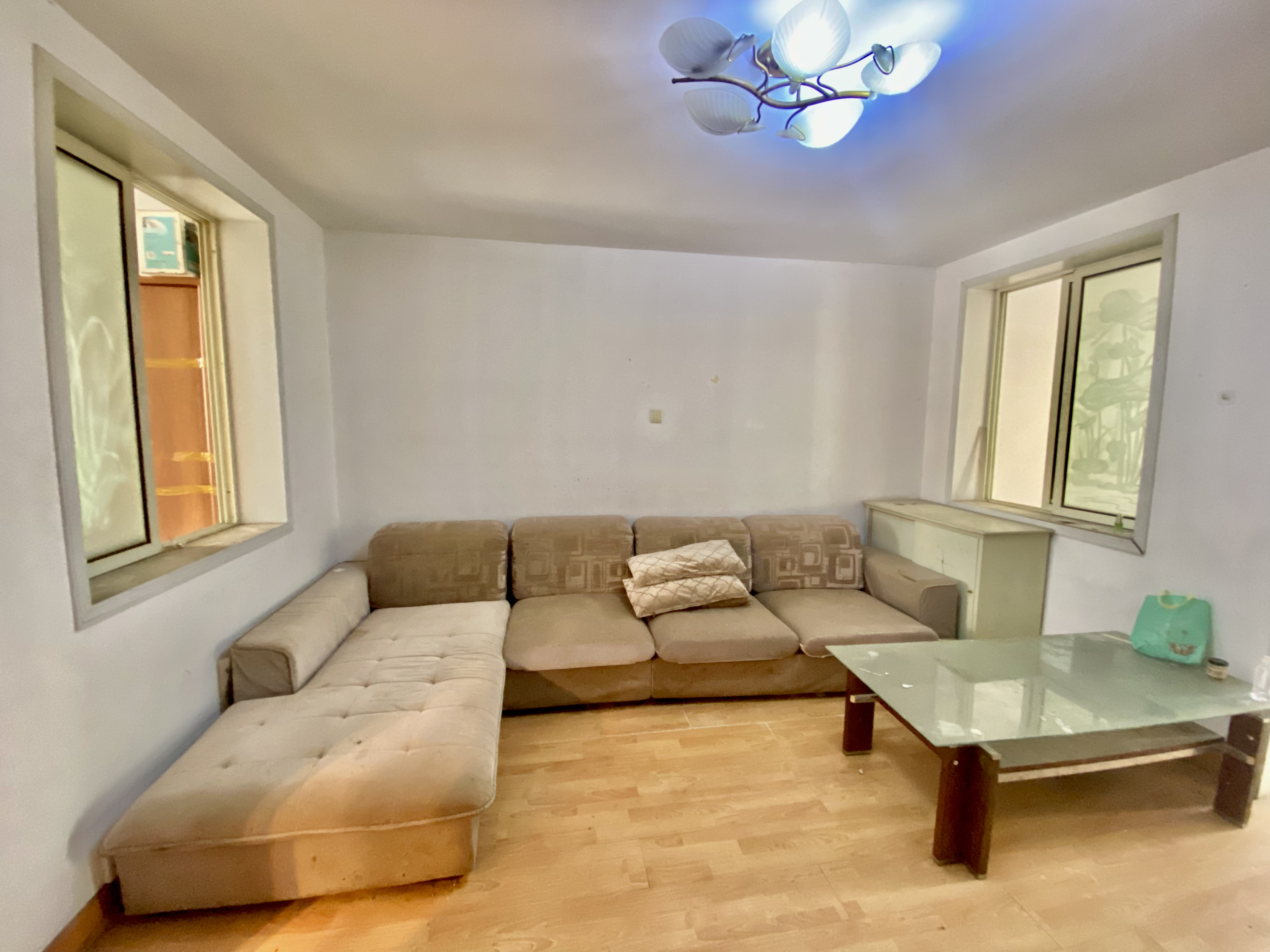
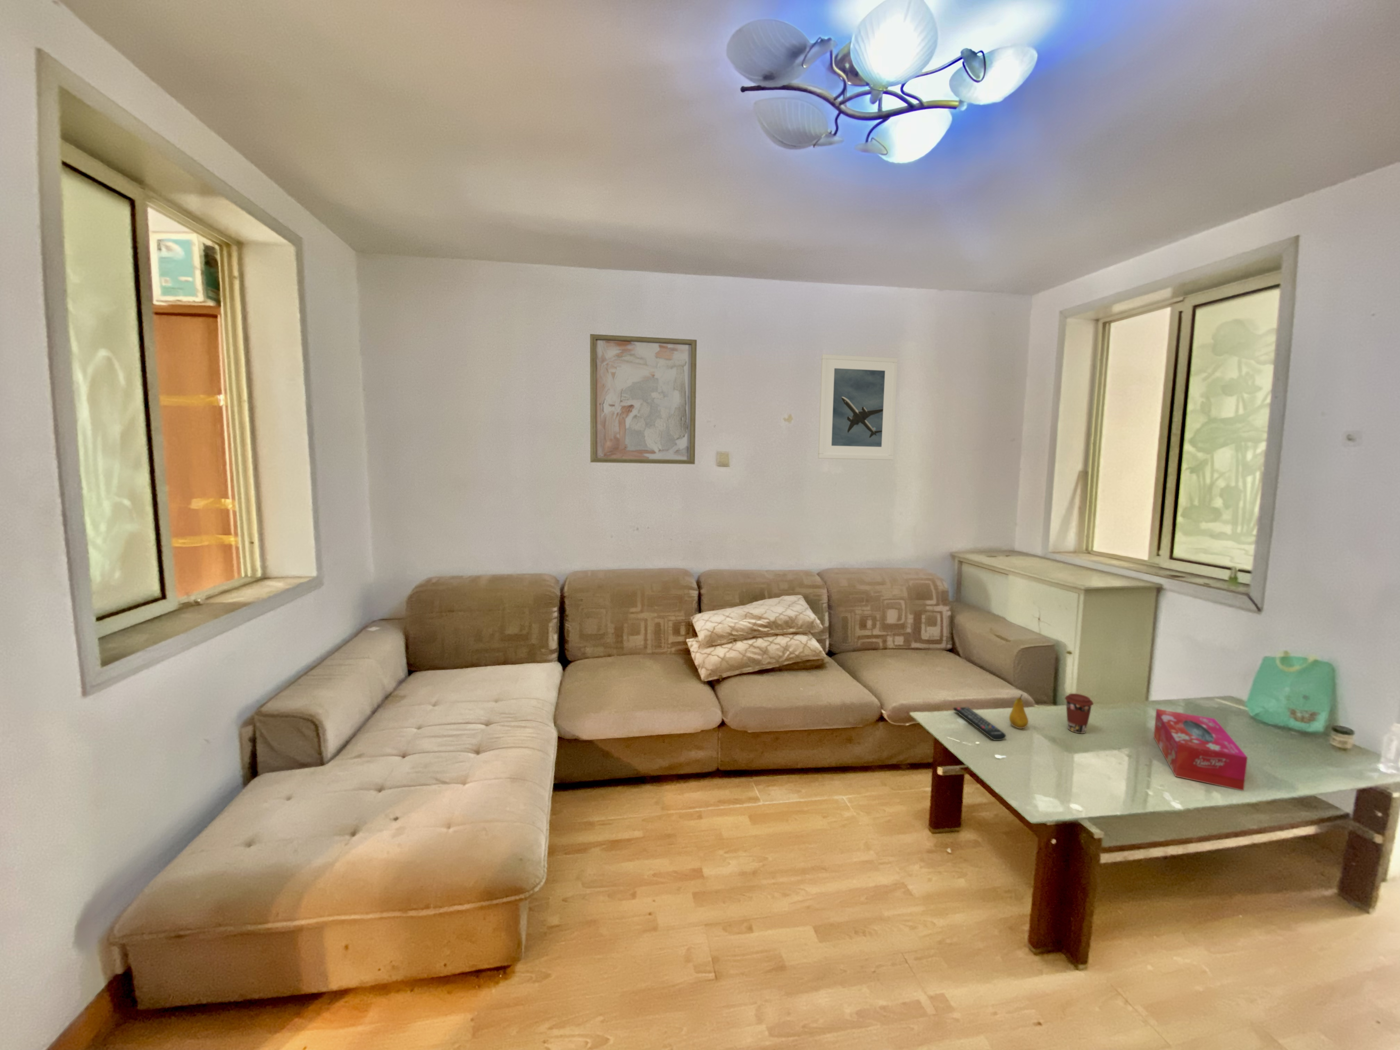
+ fruit [1009,694,1029,729]
+ wall art [590,334,697,464]
+ coffee cup [1064,693,1094,733]
+ tissue box [1153,708,1248,791]
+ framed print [818,354,898,460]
+ remote control [952,707,1006,740]
